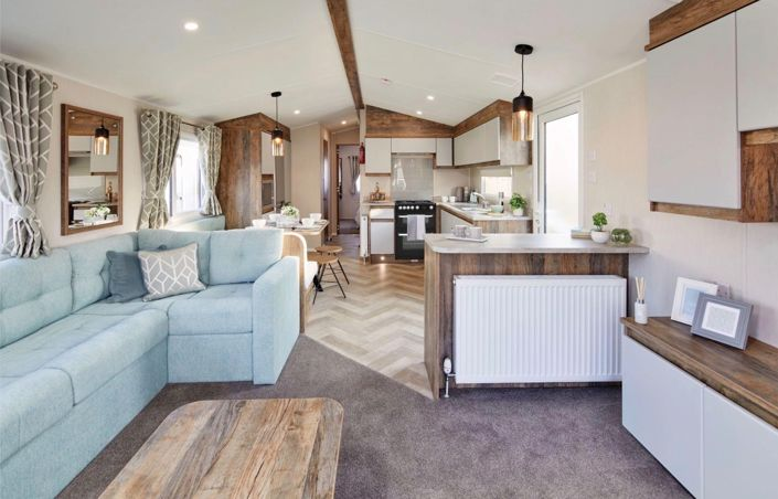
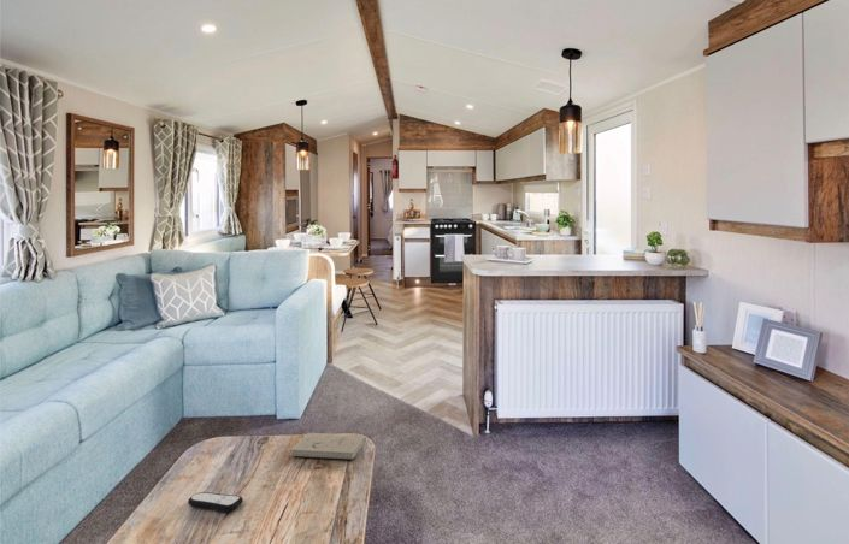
+ book [289,432,367,460]
+ remote control [187,491,244,513]
